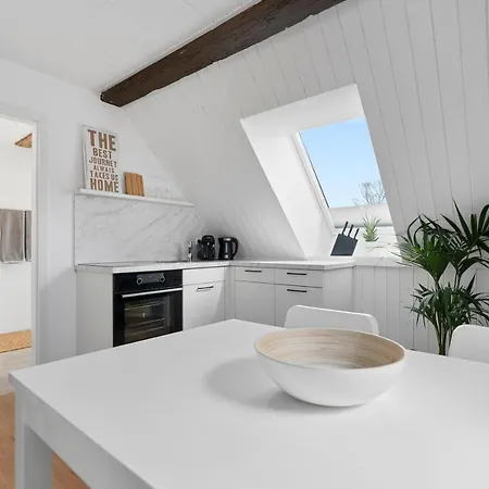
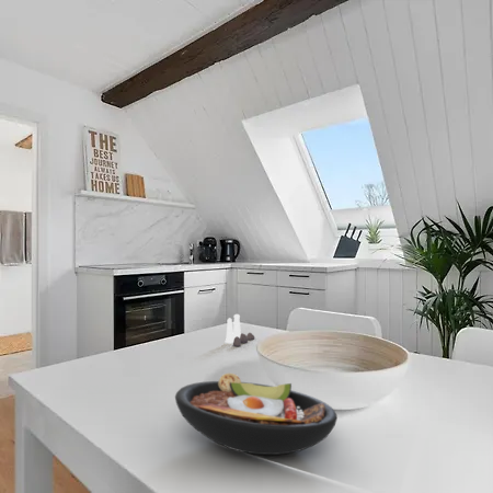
+ salt and pepper shaker set [223,313,256,347]
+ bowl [174,372,339,456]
